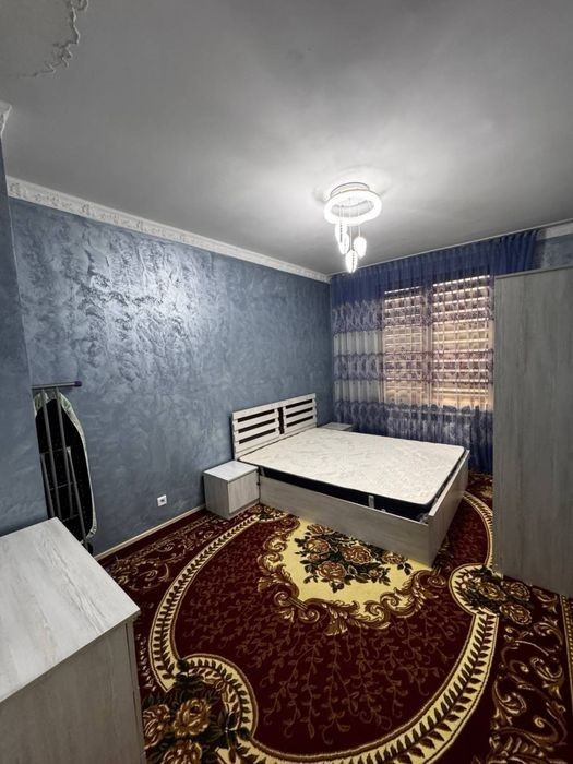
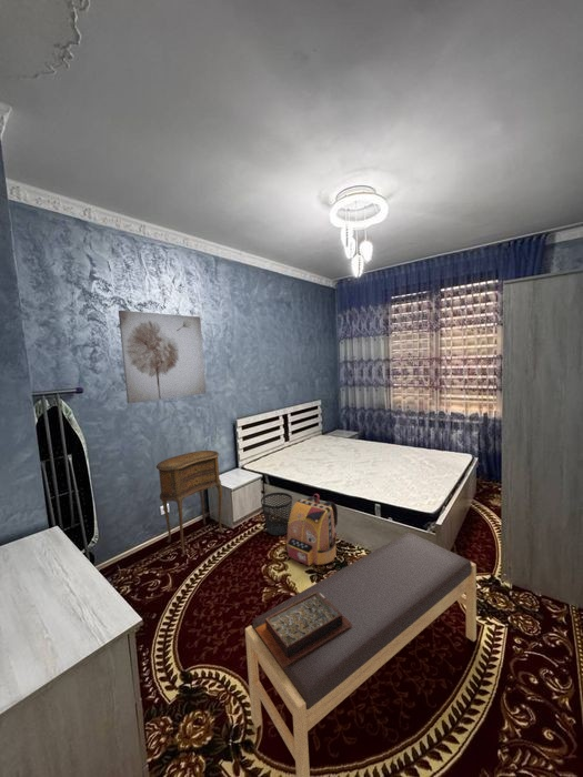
+ side table [155,450,225,556]
+ wall art [118,310,207,404]
+ bench [244,532,478,777]
+ wastebasket [260,492,293,536]
+ backpack [285,493,339,567]
+ decorative box [255,592,352,668]
